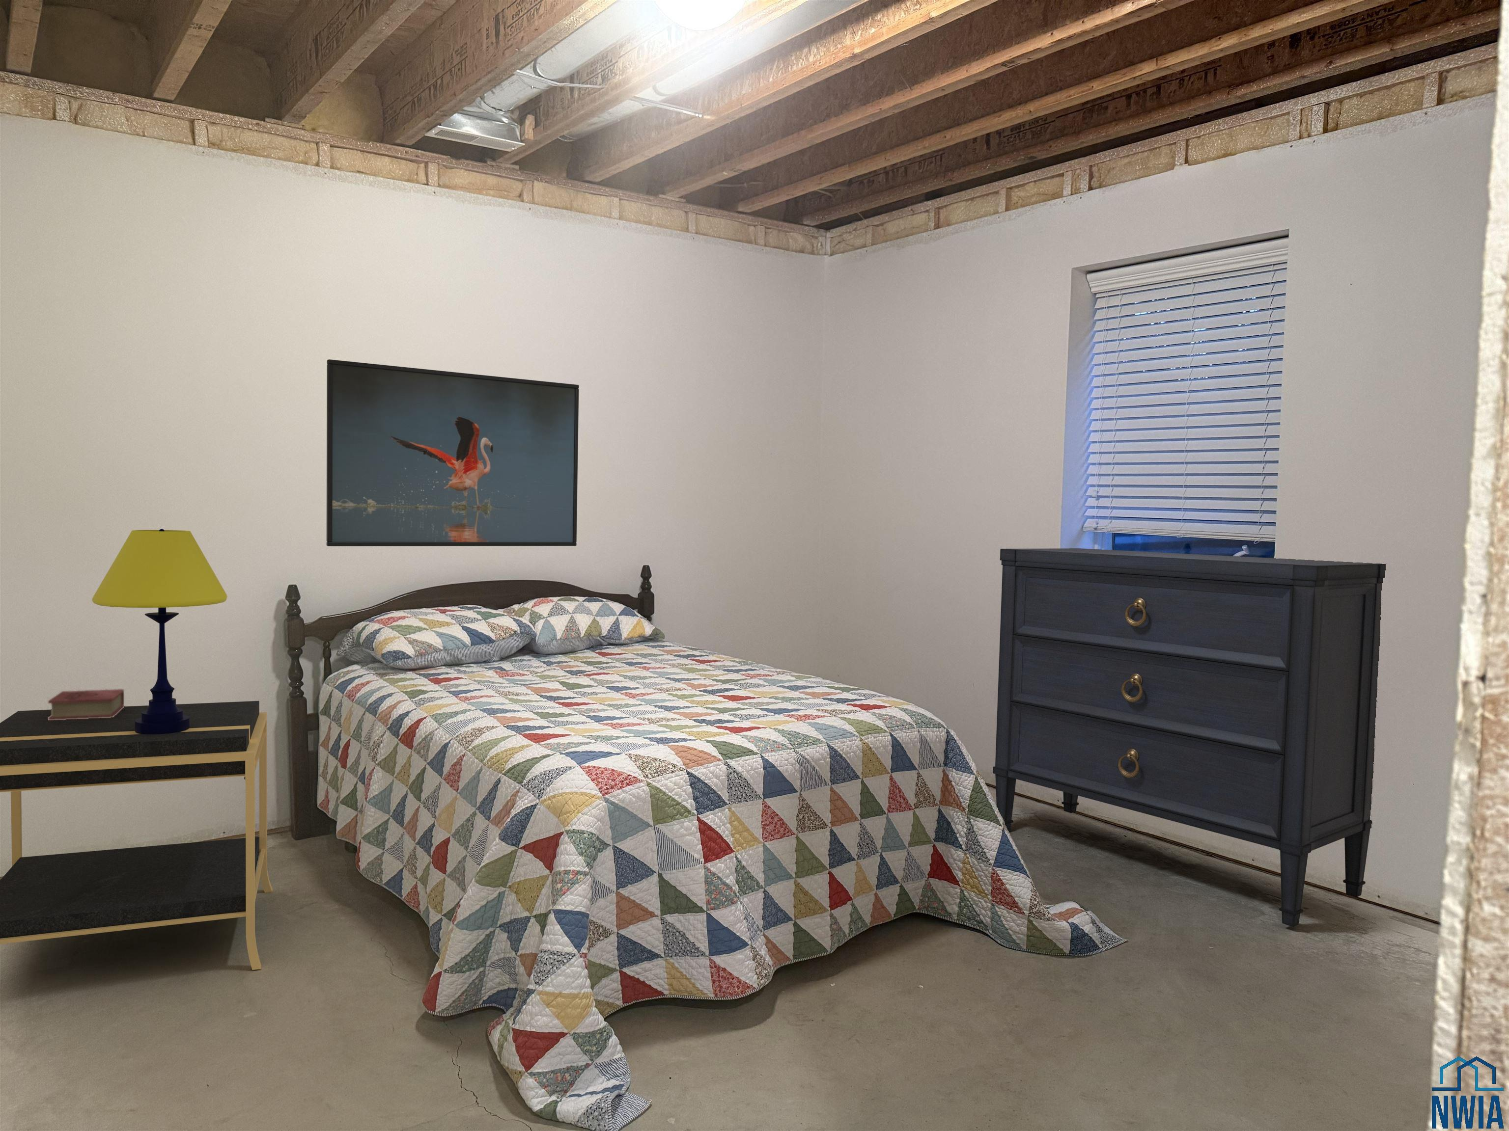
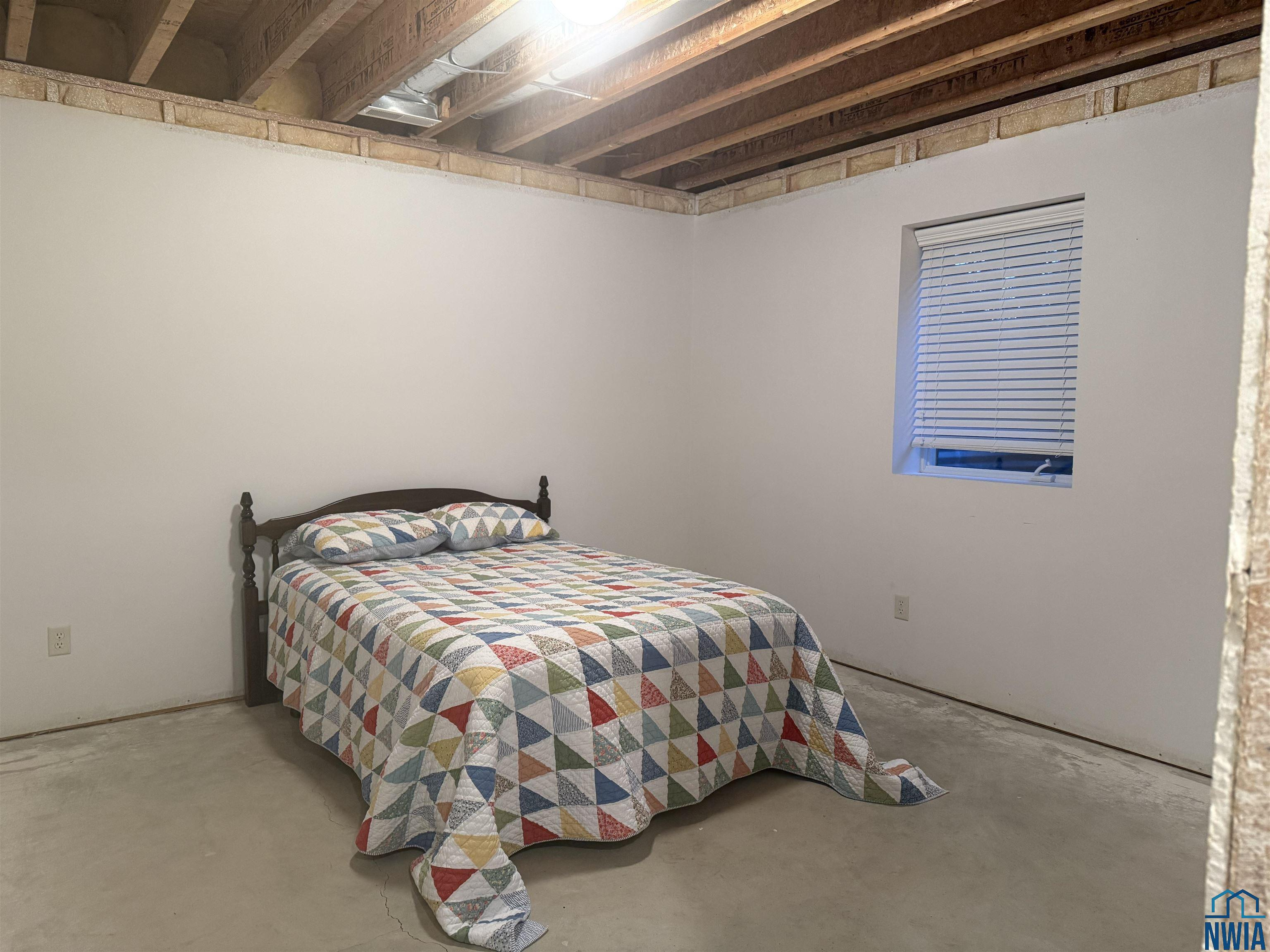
- table lamp [91,529,227,734]
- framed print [327,359,580,546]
- dresser [992,548,1385,928]
- nightstand [0,701,273,971]
- book [48,689,125,720]
